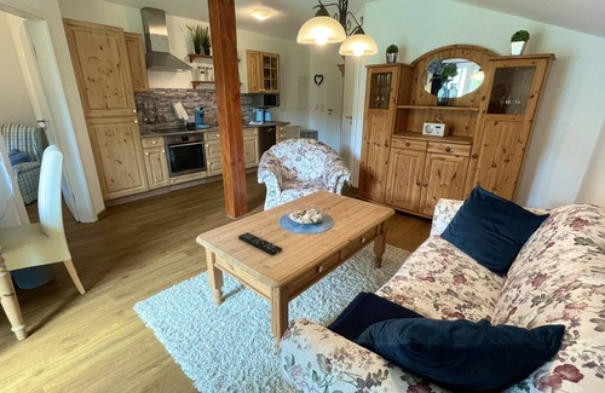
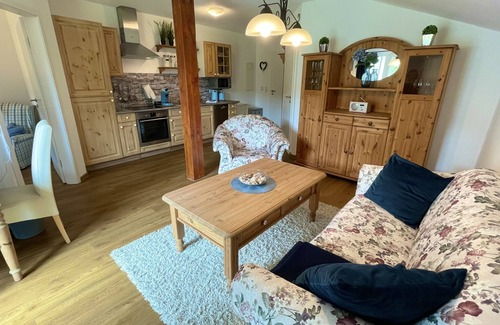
- remote control [237,231,283,256]
